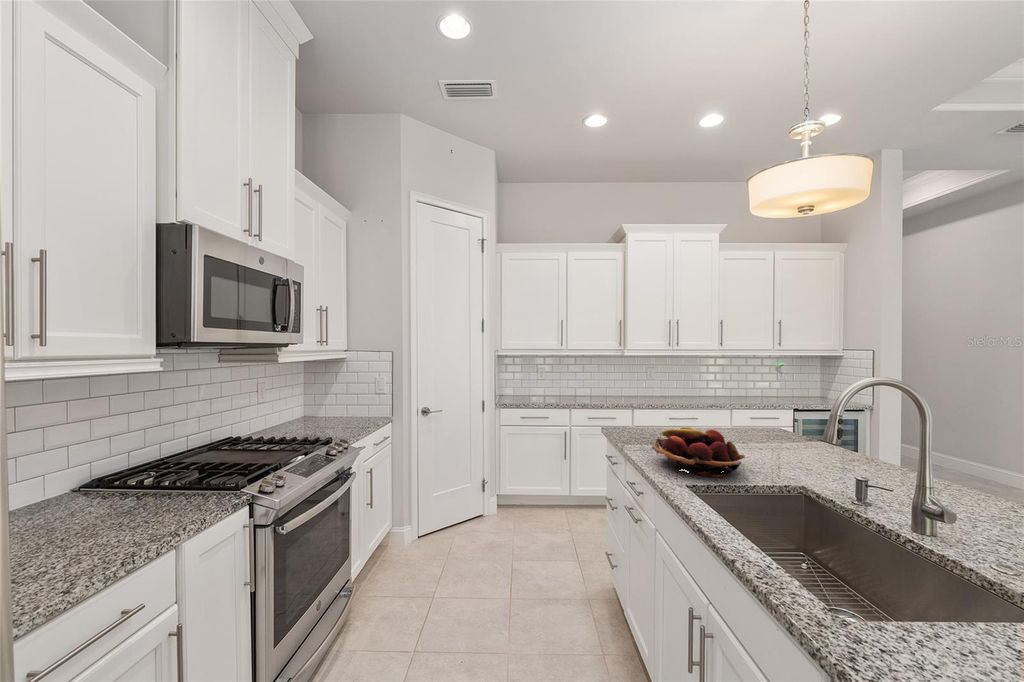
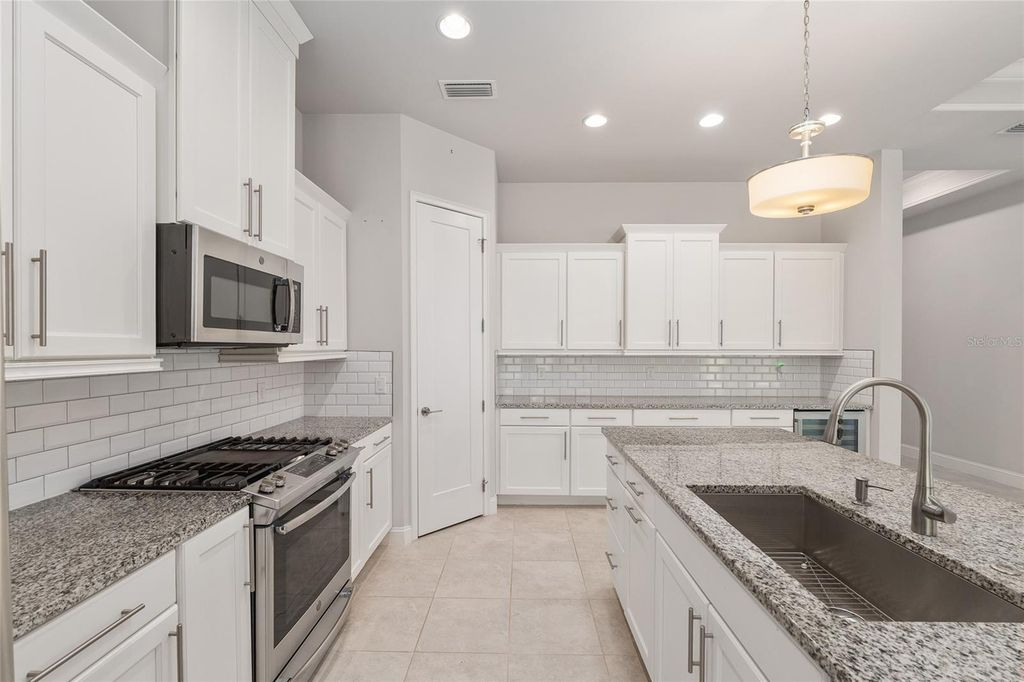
- fruit basket [651,426,746,478]
